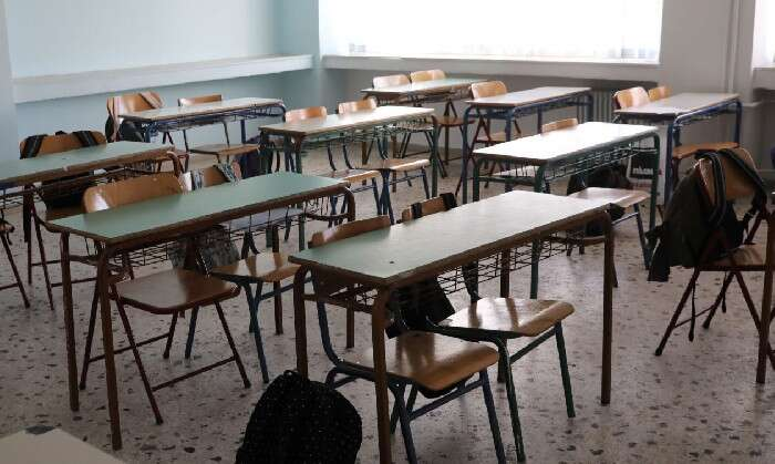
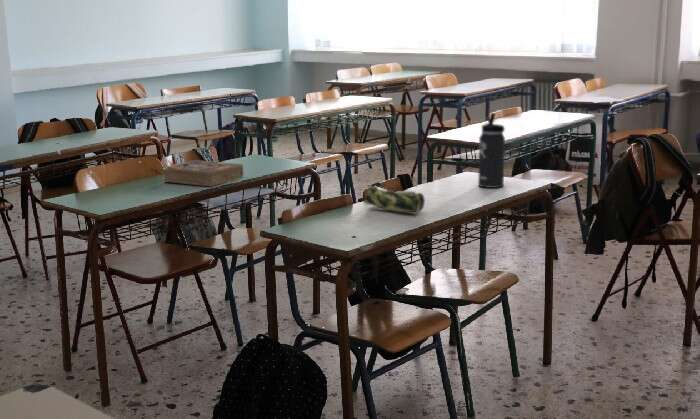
+ thermos bottle [477,112,506,189]
+ pencil case [365,184,426,214]
+ book [161,159,245,187]
